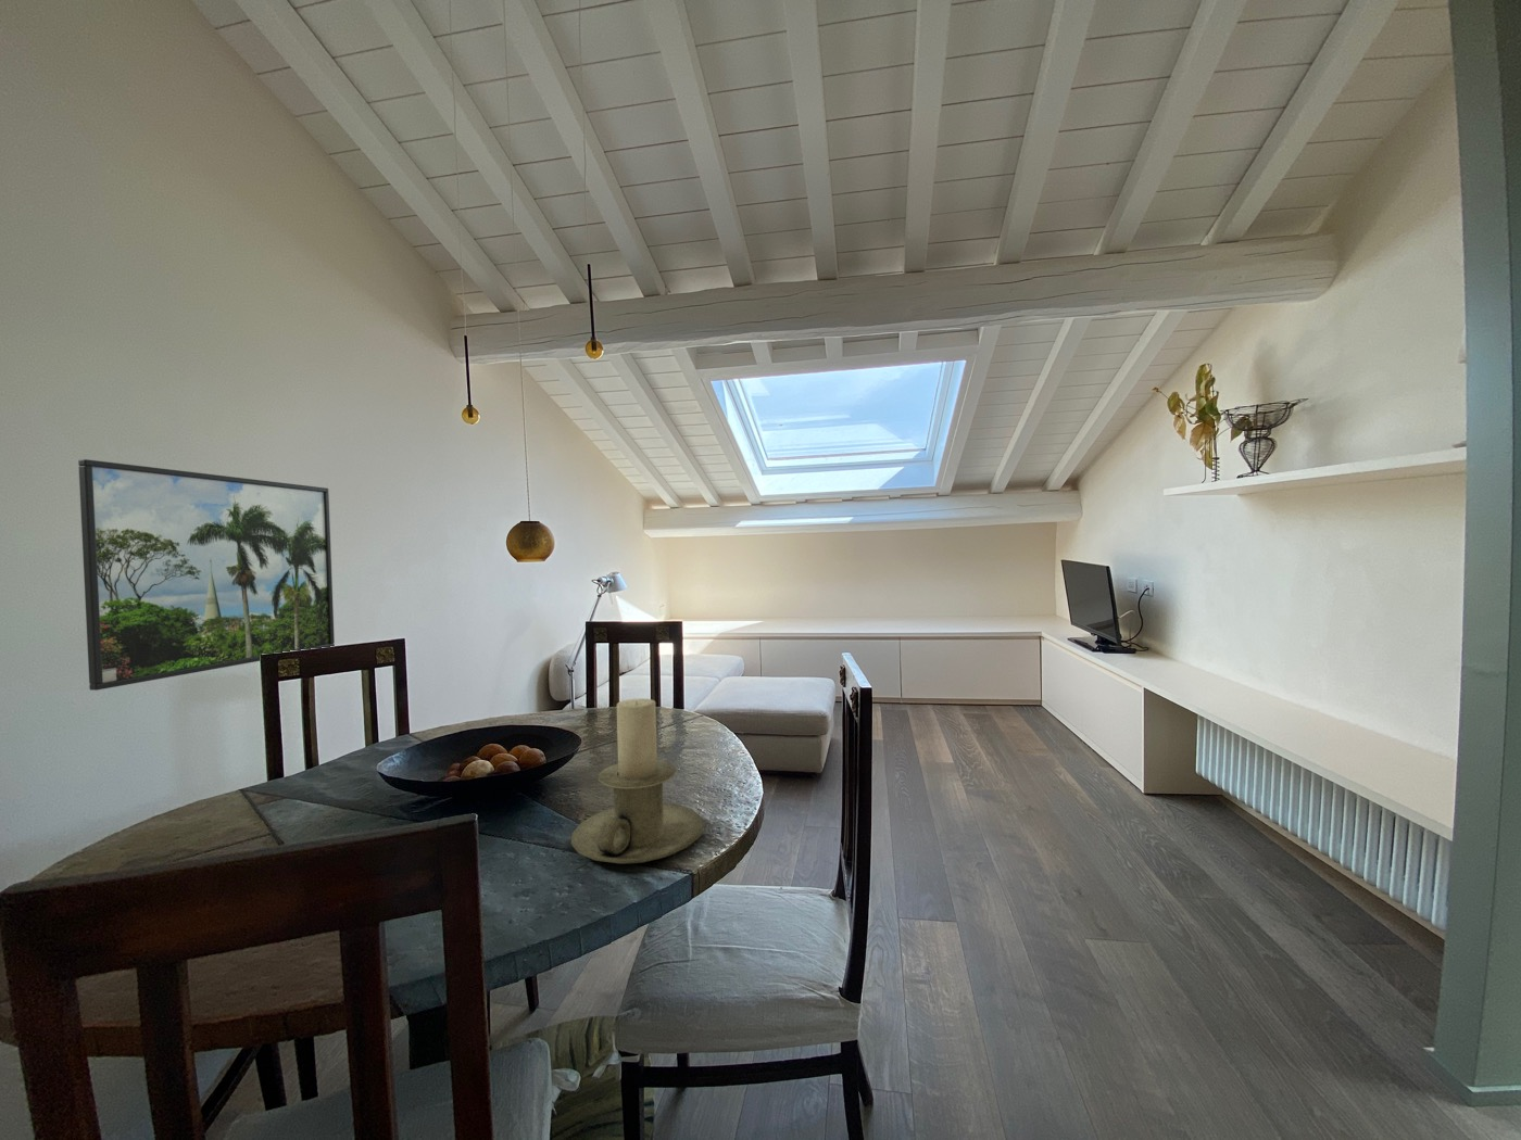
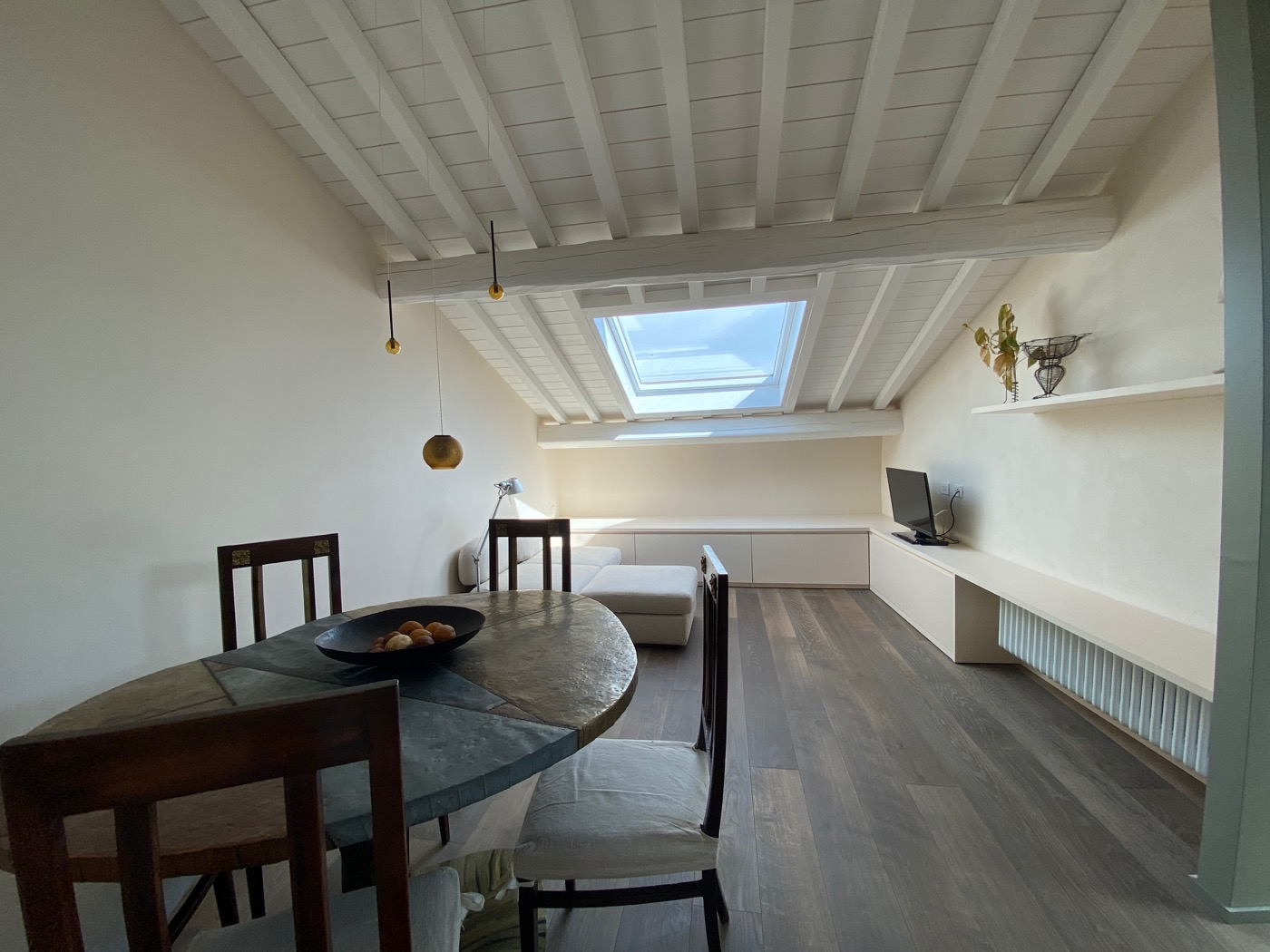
- candle holder [570,698,707,866]
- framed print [77,459,335,692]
